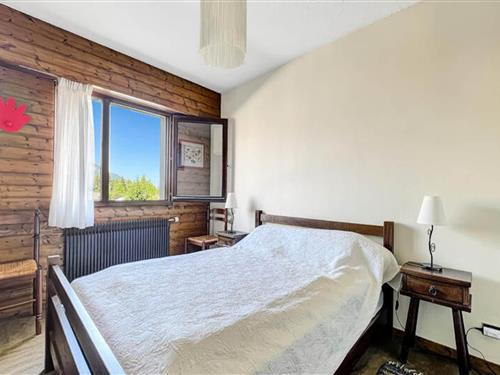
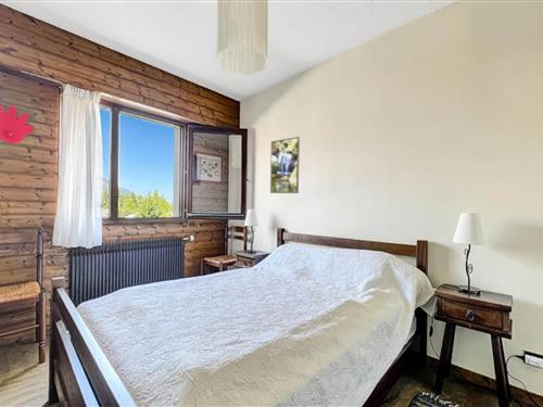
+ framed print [269,136,301,194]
